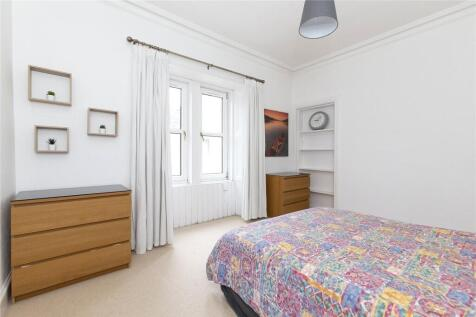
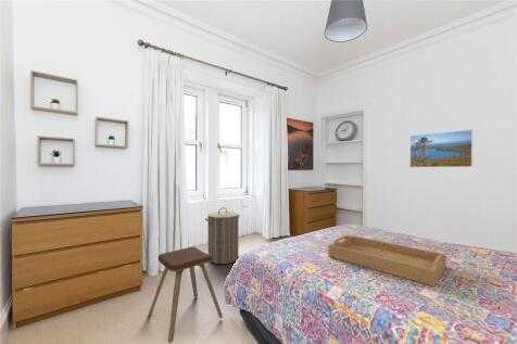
+ music stool [147,246,224,344]
+ serving tray [327,233,447,288]
+ laundry hamper [204,206,241,265]
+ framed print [408,128,474,168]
